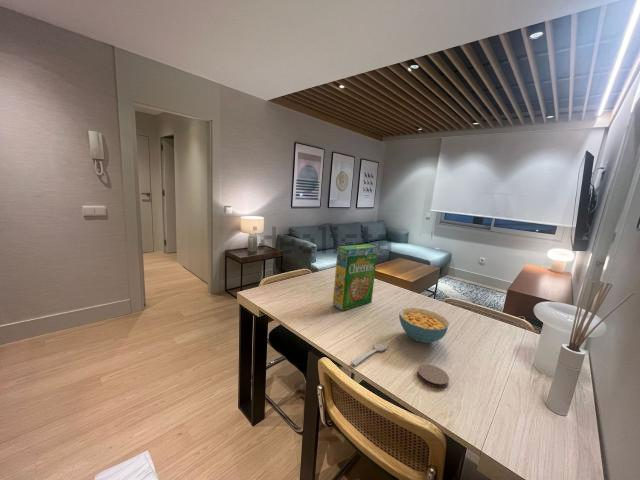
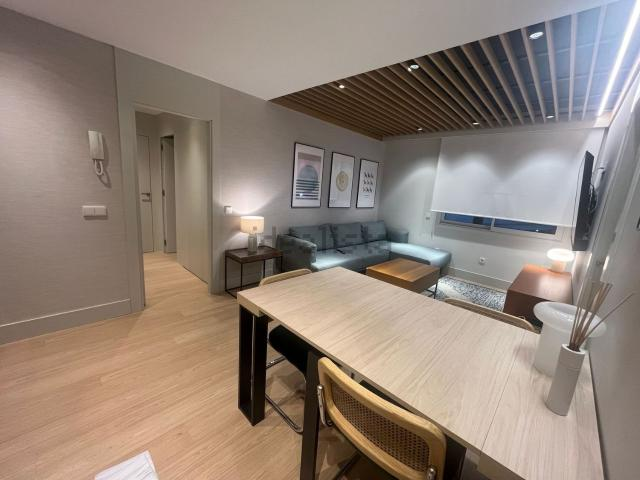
- spoon [350,341,388,367]
- cereal box [332,243,379,312]
- cereal bowl [398,307,450,344]
- coaster [416,363,450,389]
